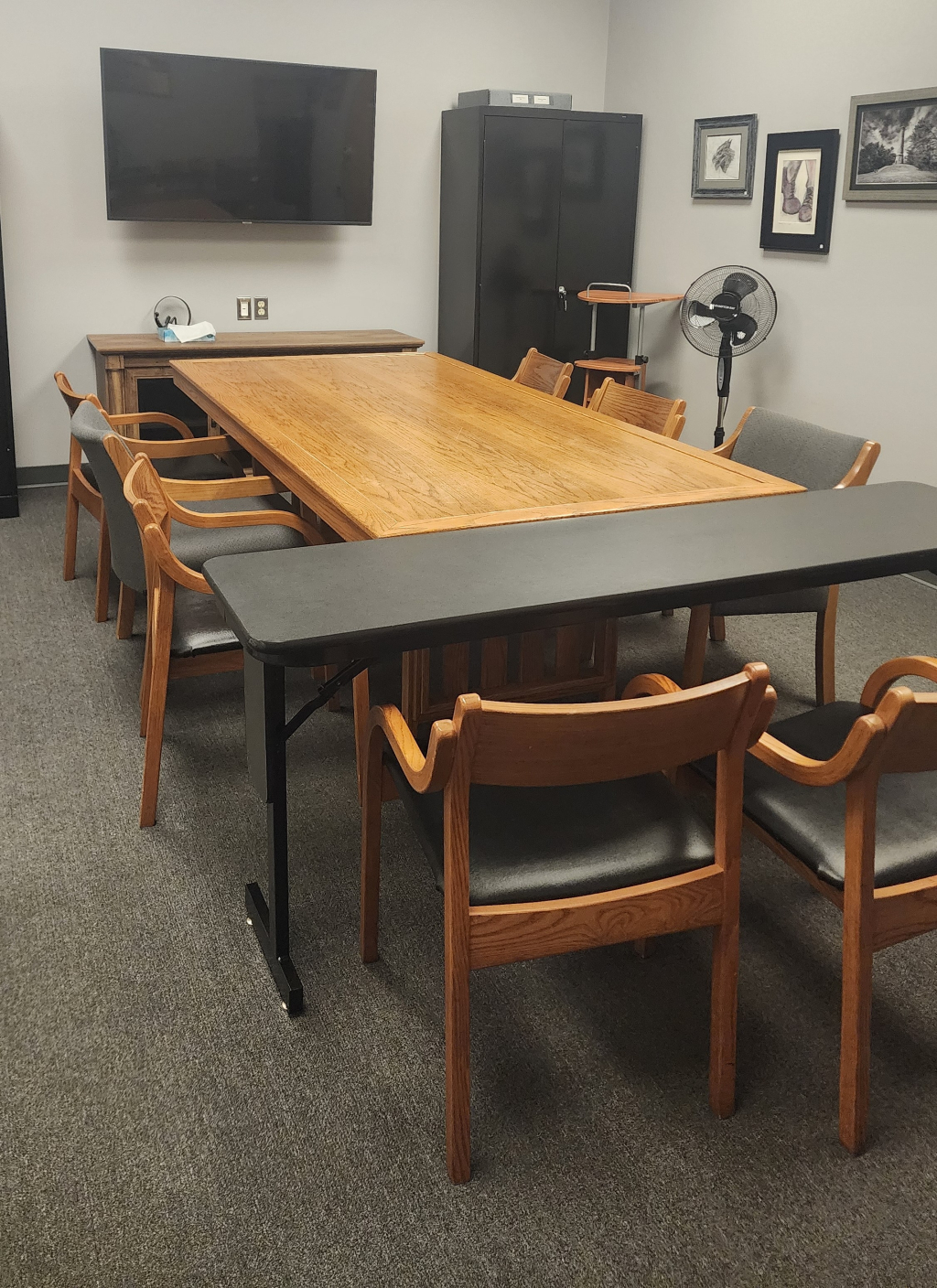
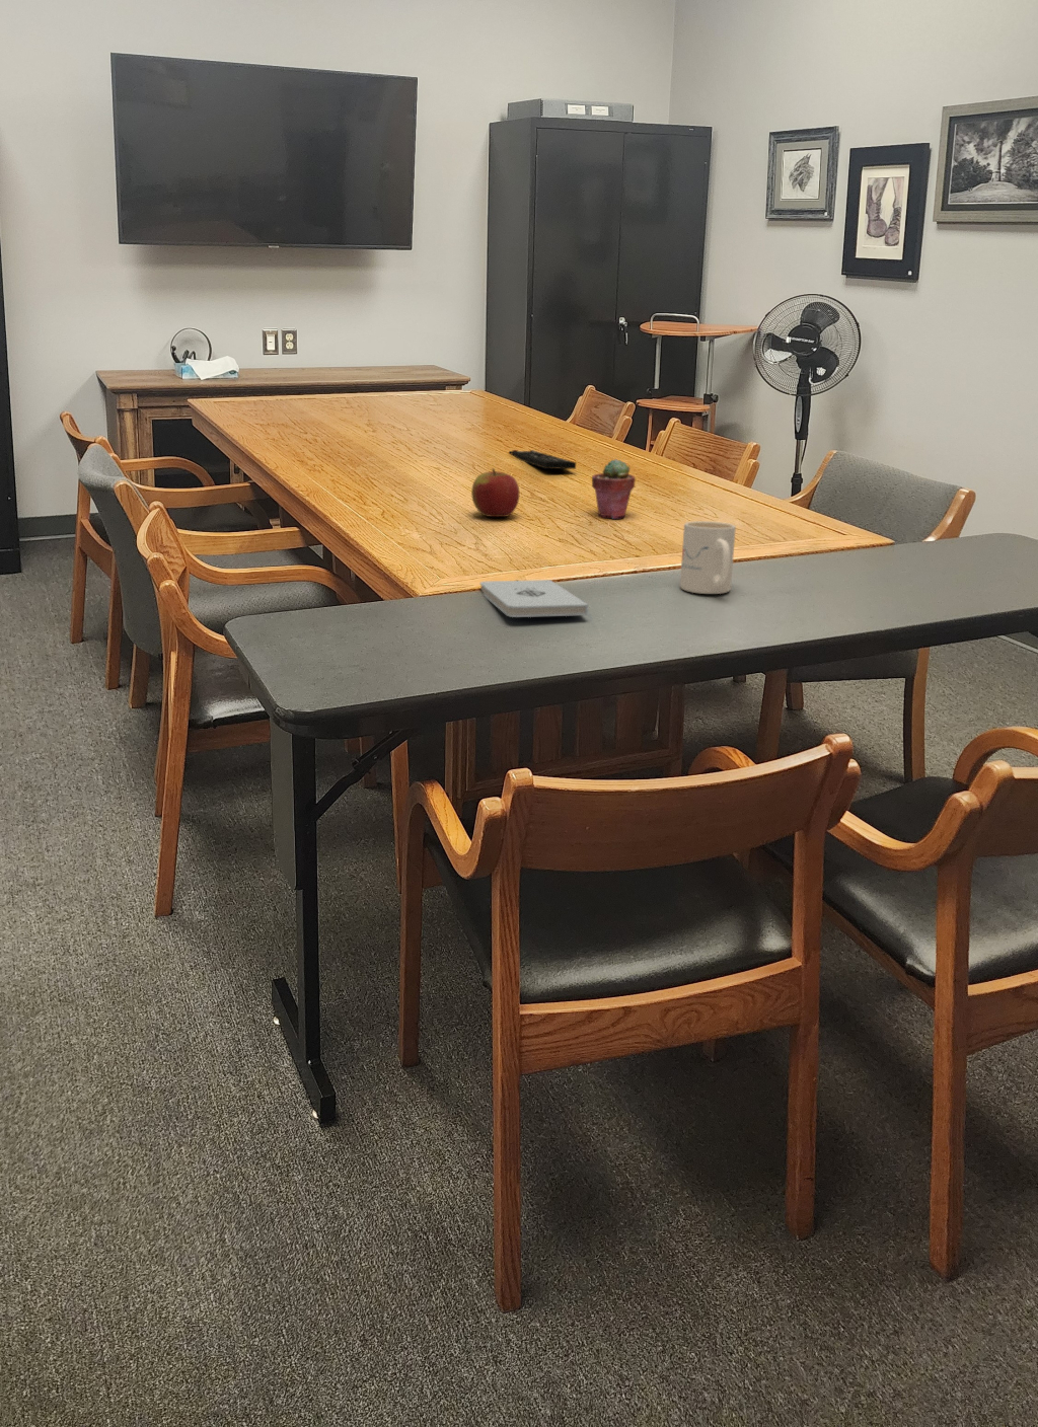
+ apple [471,468,520,517]
+ mug [679,520,737,595]
+ remote control [507,449,577,470]
+ notepad [480,578,589,618]
+ potted succulent [590,458,637,520]
